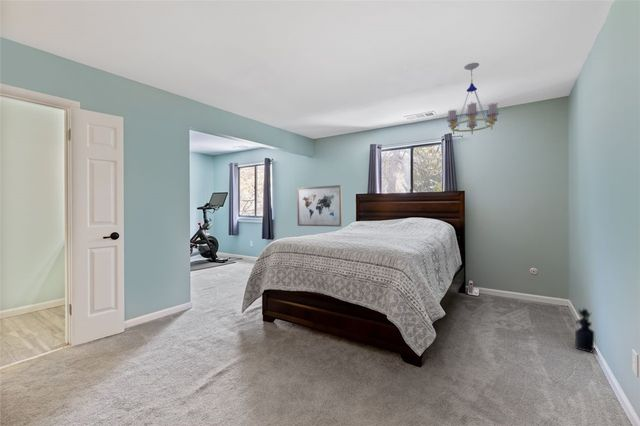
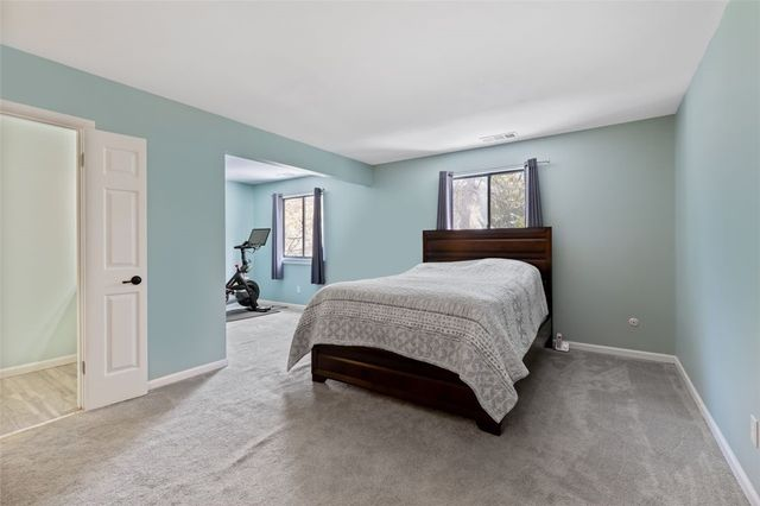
- wall art [296,184,343,228]
- chandelier [446,62,500,136]
- vase [574,306,596,354]
